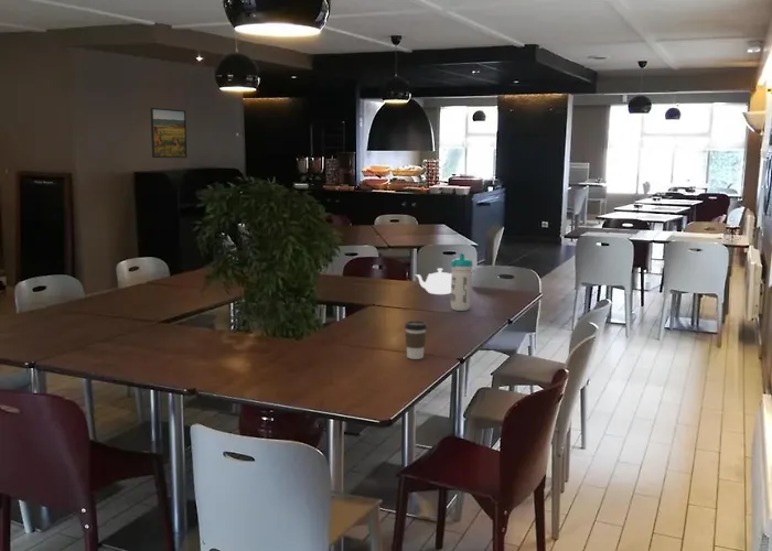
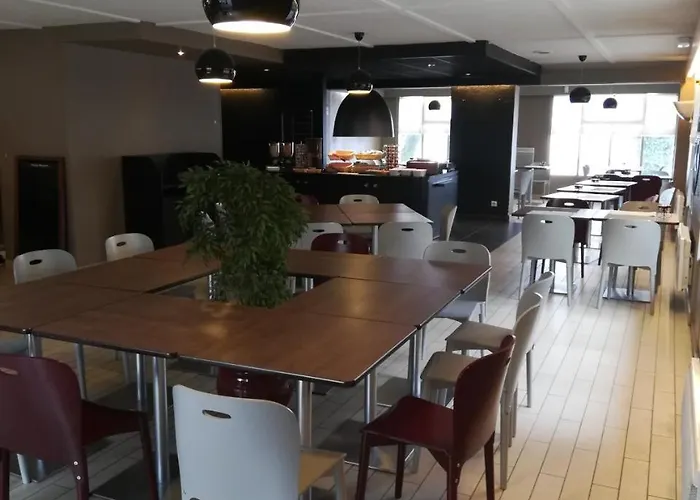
- teapot [414,268,452,295]
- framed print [149,107,187,159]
- coffee cup [404,320,428,360]
- water bottle [450,252,473,312]
